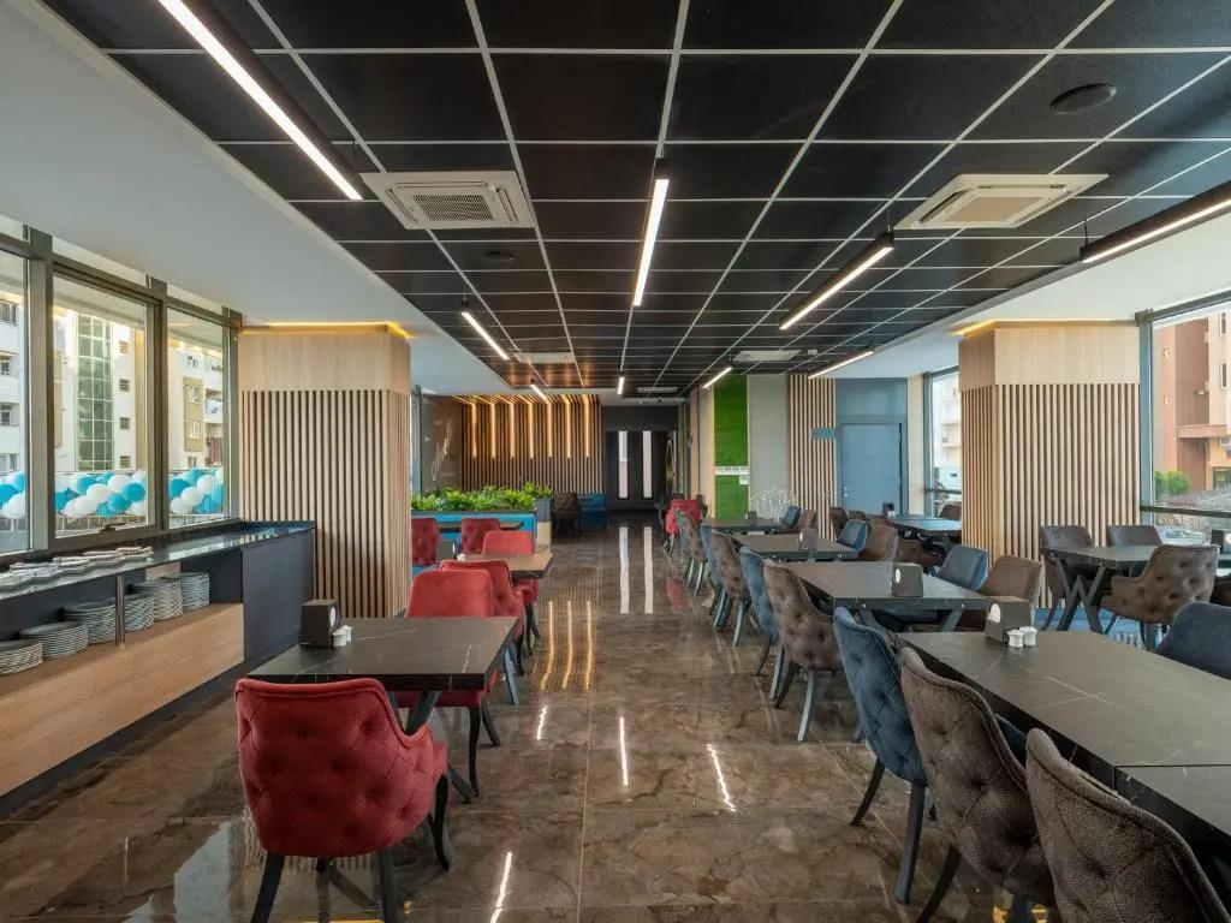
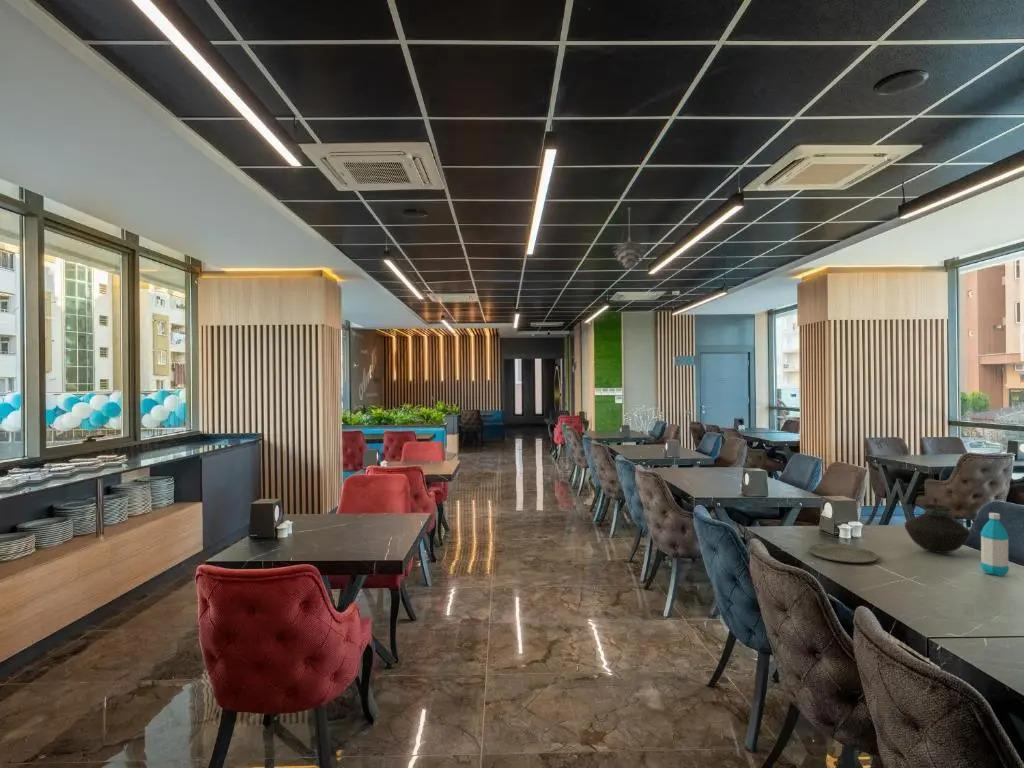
+ water bottle [979,512,1010,577]
+ vase [904,503,971,554]
+ plate [808,543,879,564]
+ pendant light [612,207,648,270]
